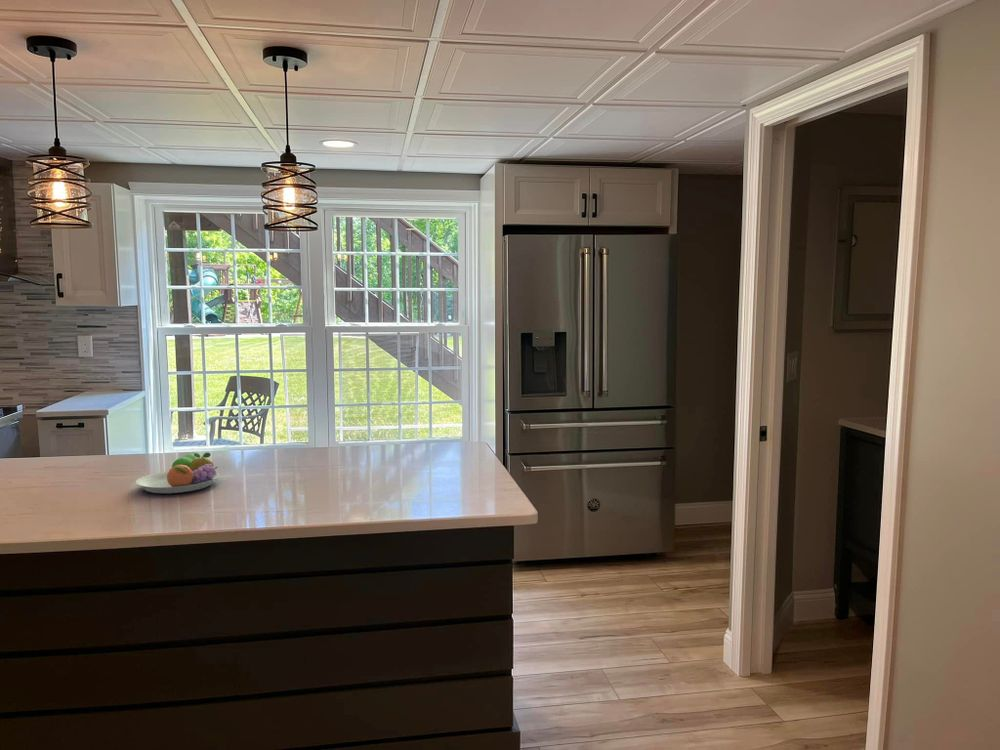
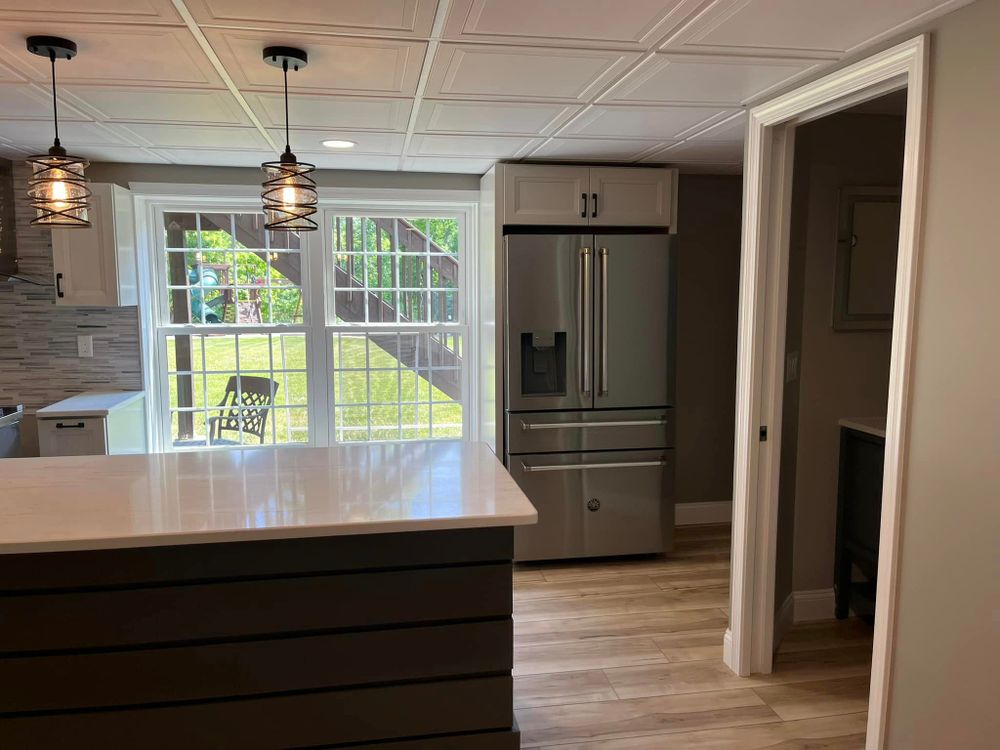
- fruit bowl [135,452,221,494]
